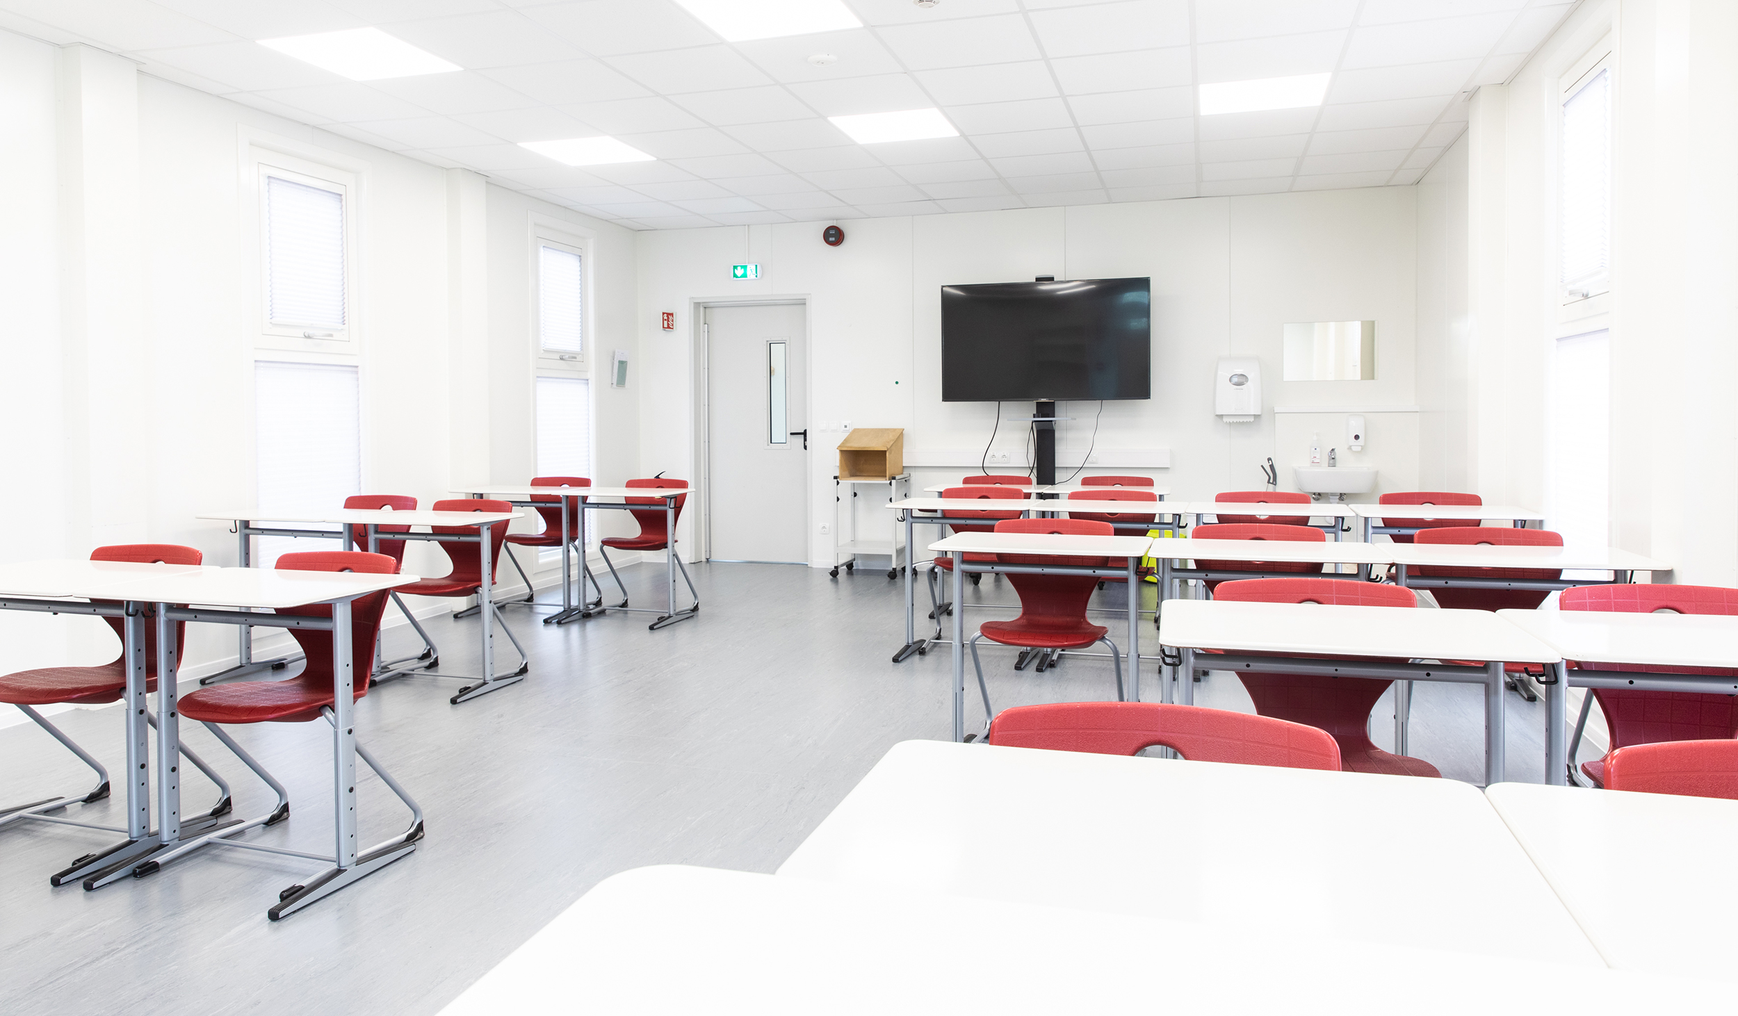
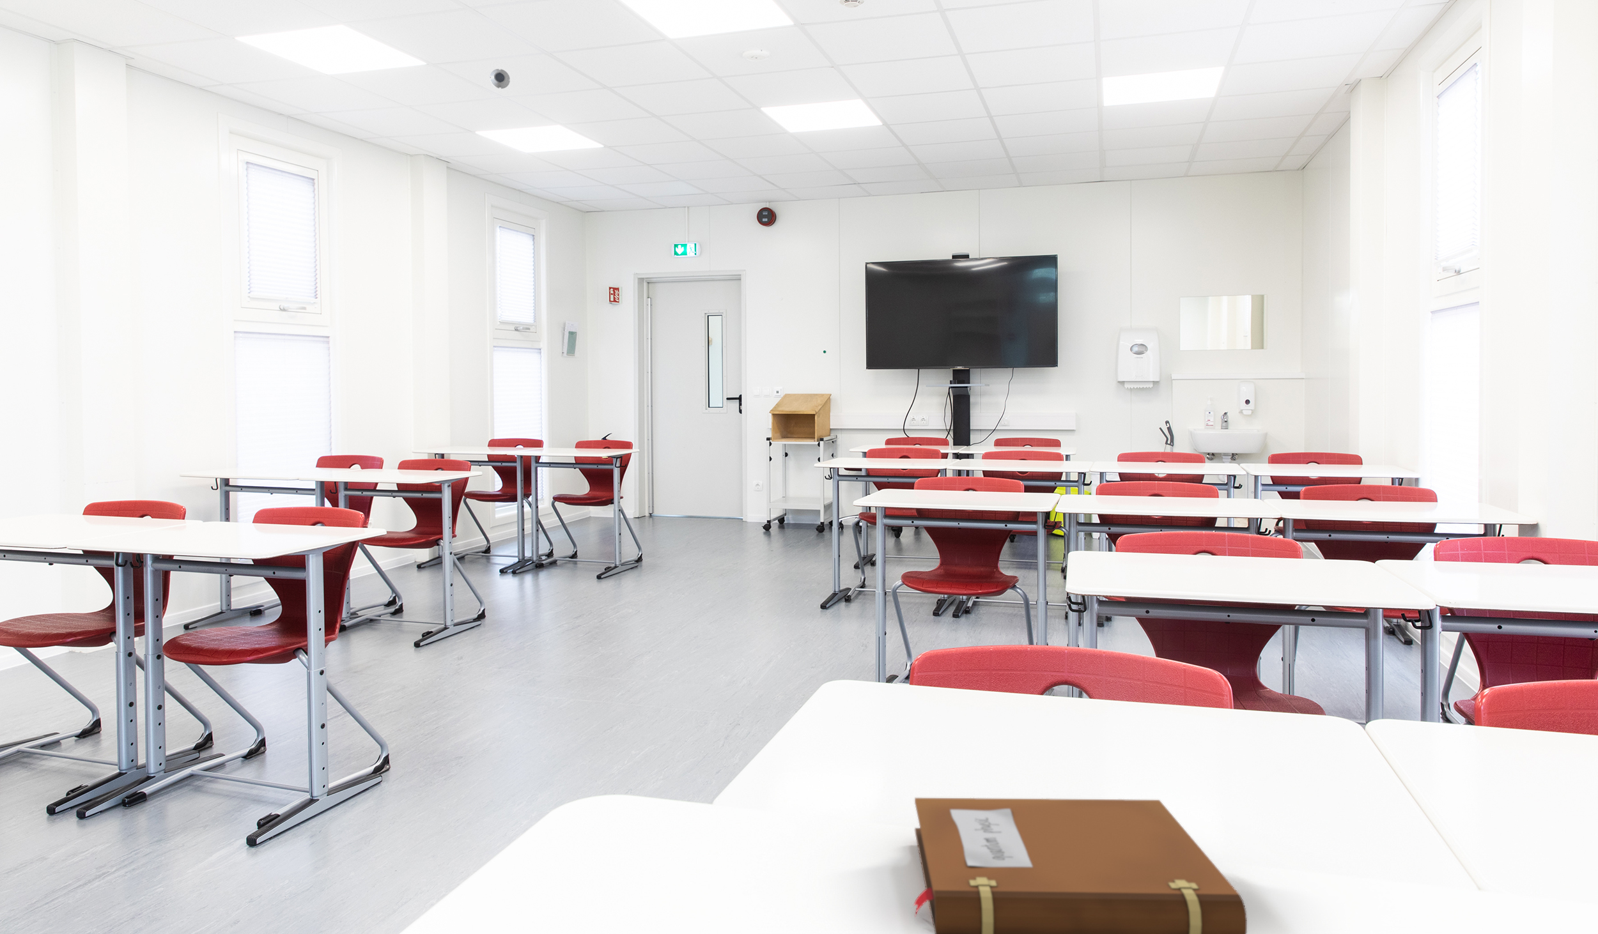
+ smoke detector [489,68,510,89]
+ notebook [913,797,1248,934]
